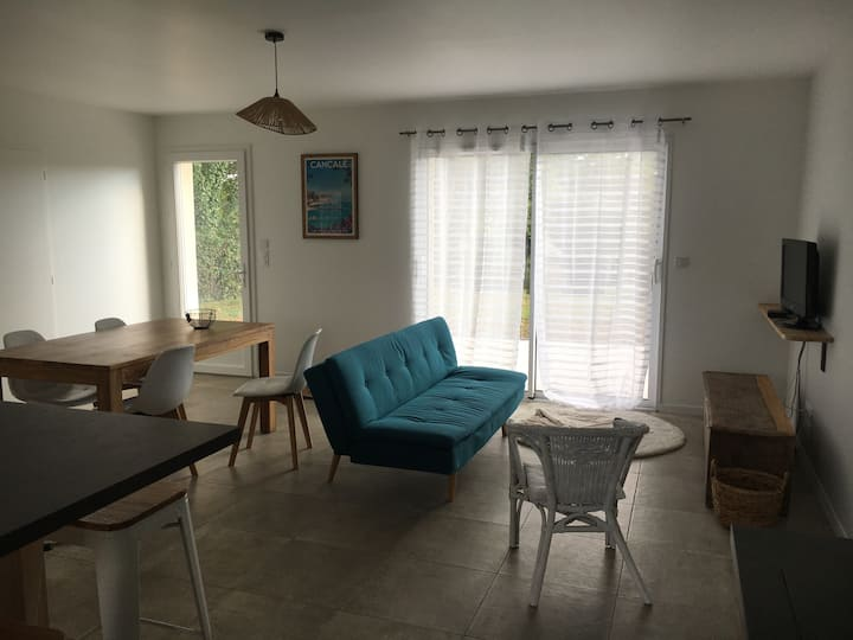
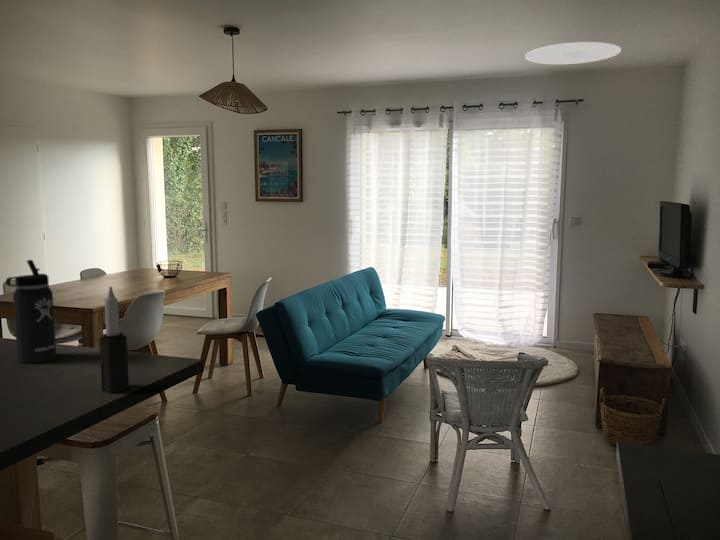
+ ceiling light [524,41,622,65]
+ thermos bottle [5,259,57,365]
+ candle [98,285,130,394]
